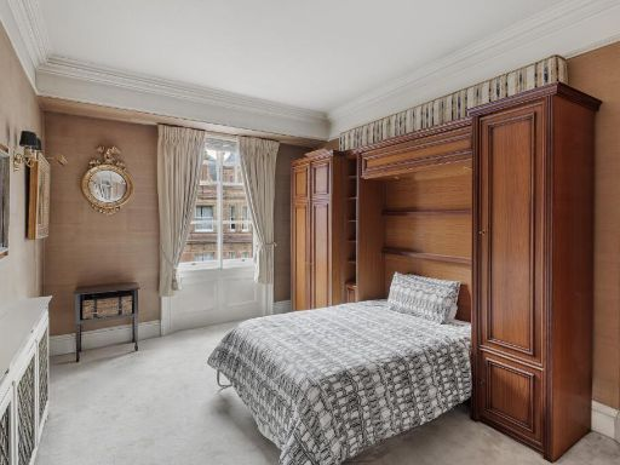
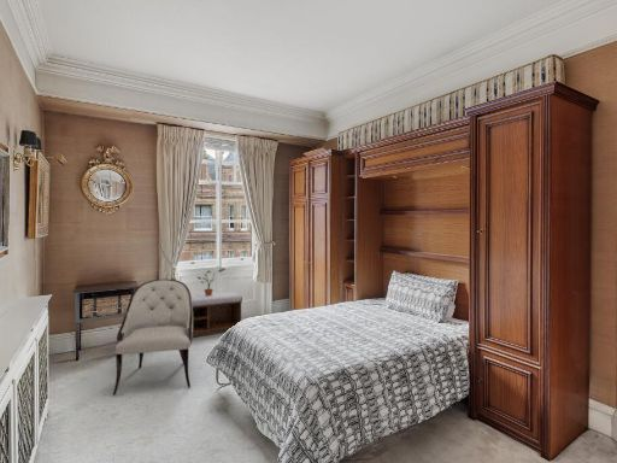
+ bench [190,291,243,338]
+ armchair [112,279,194,395]
+ potted plant [196,268,227,295]
